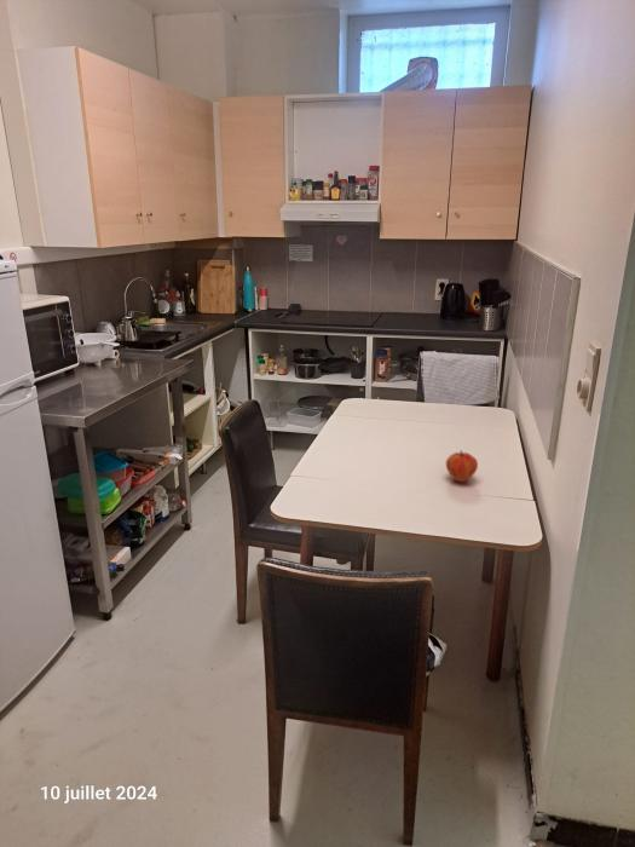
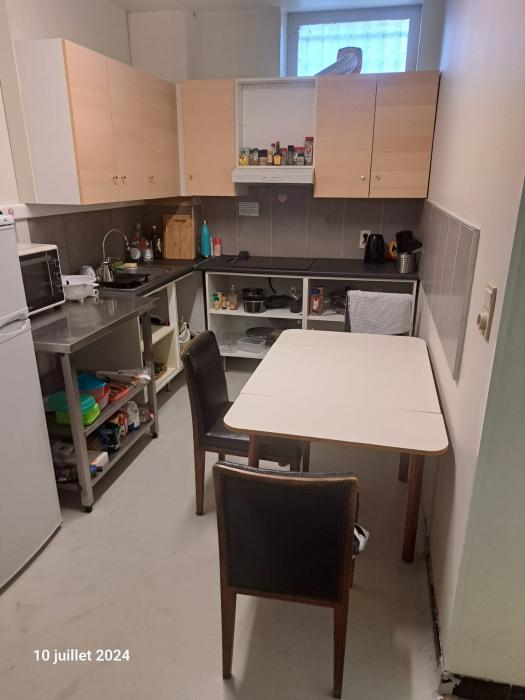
- fruit [445,449,479,484]
